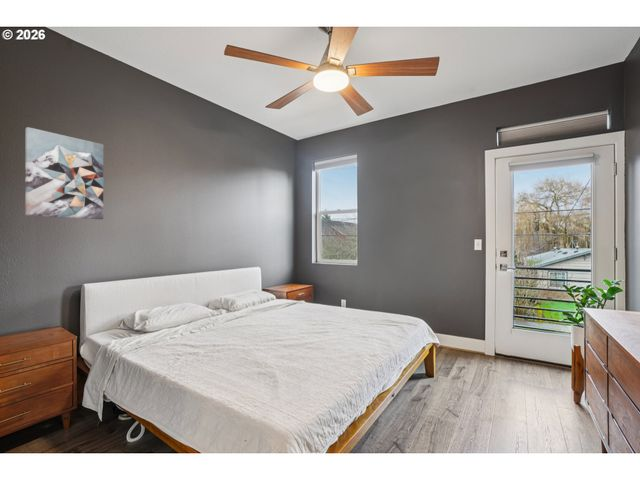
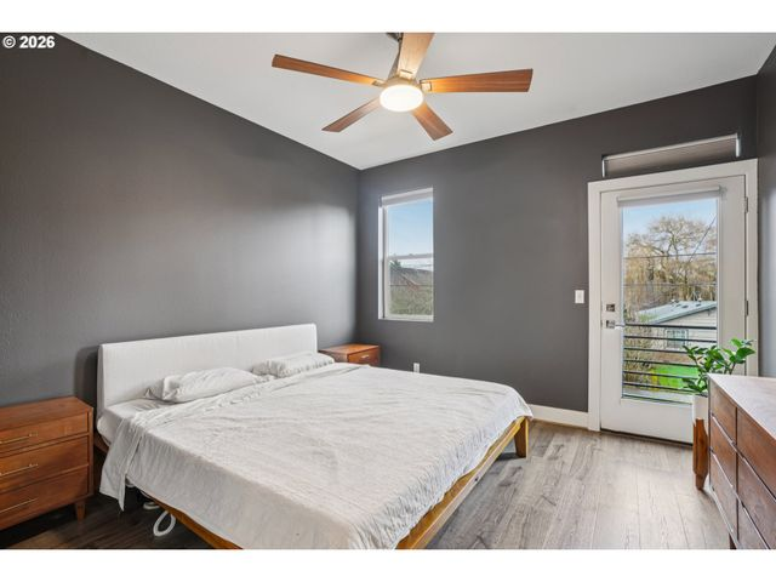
- wall art [24,126,104,220]
